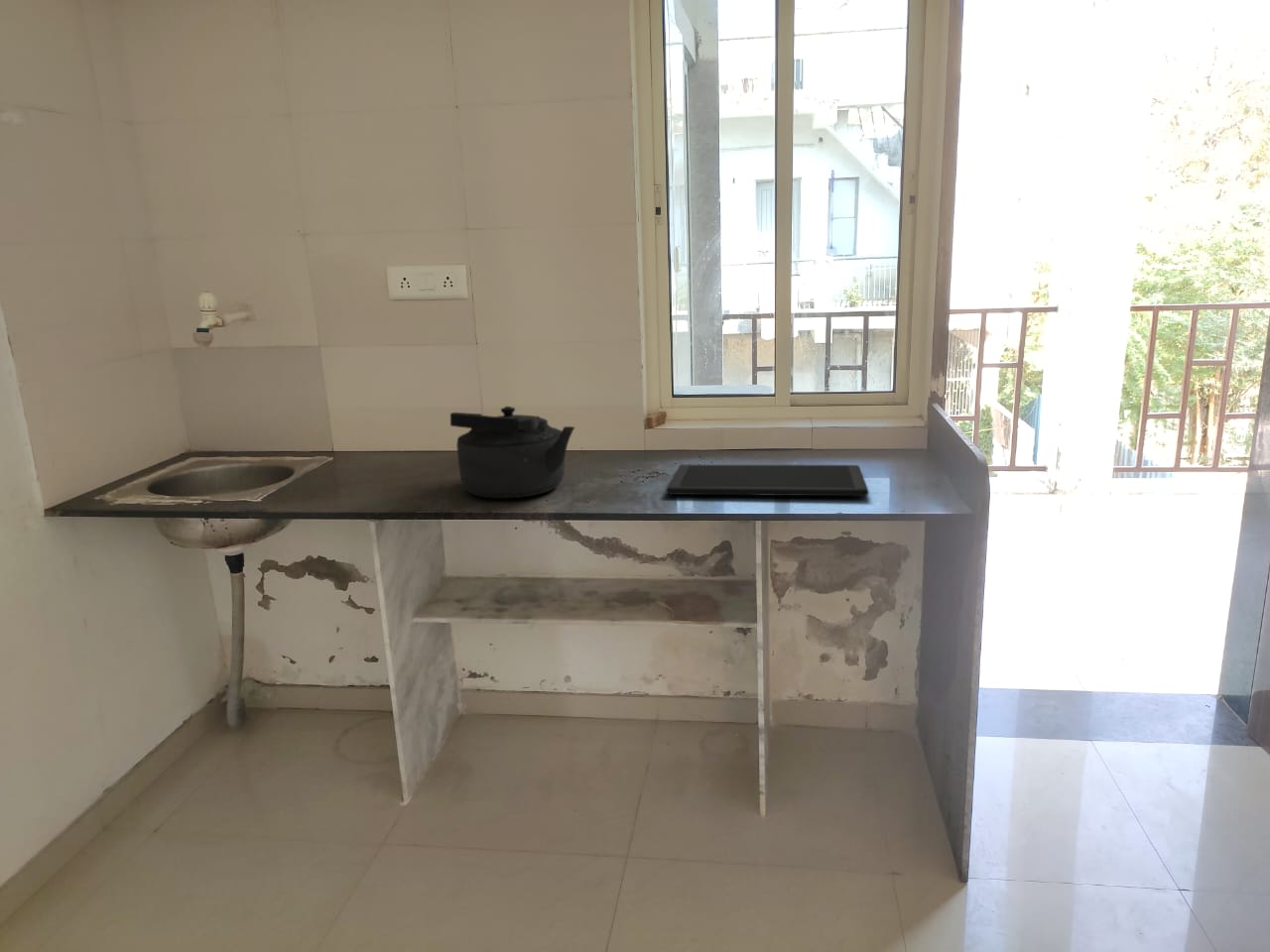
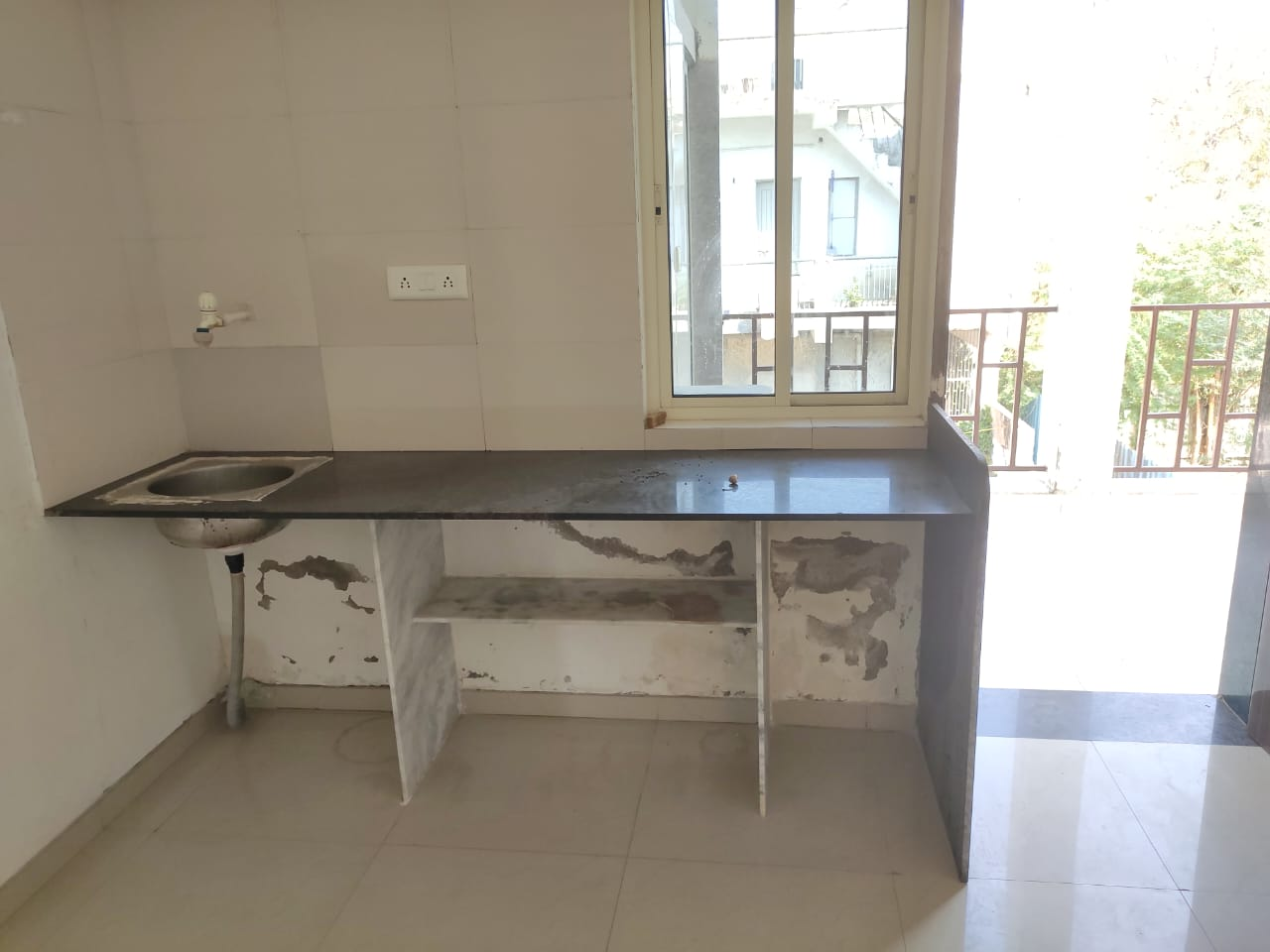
- cutting board [666,464,869,497]
- kettle [449,406,575,500]
